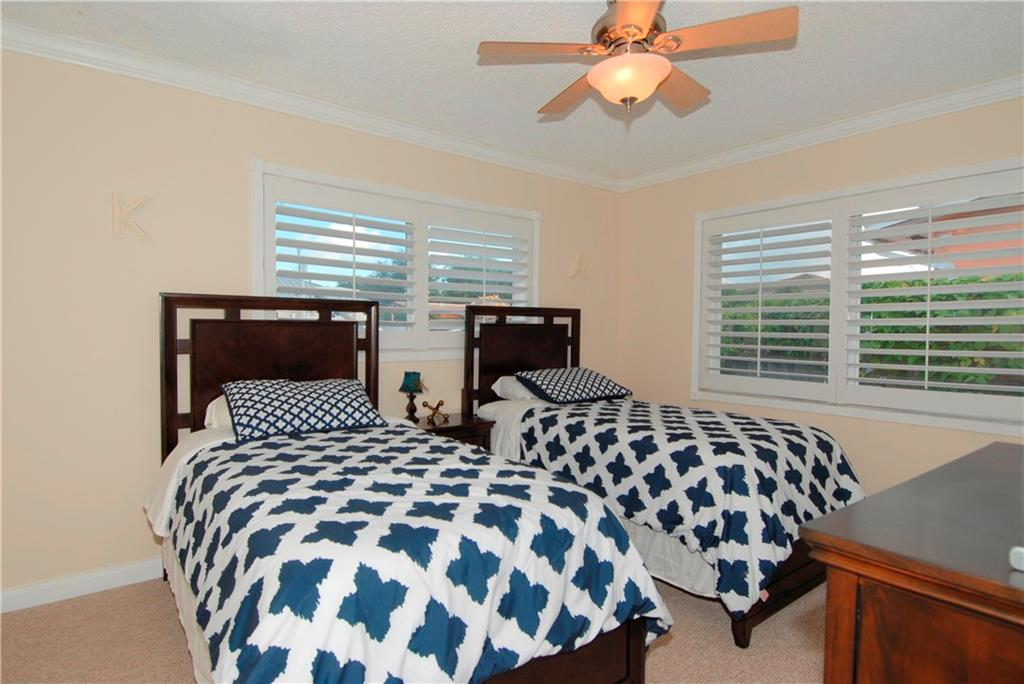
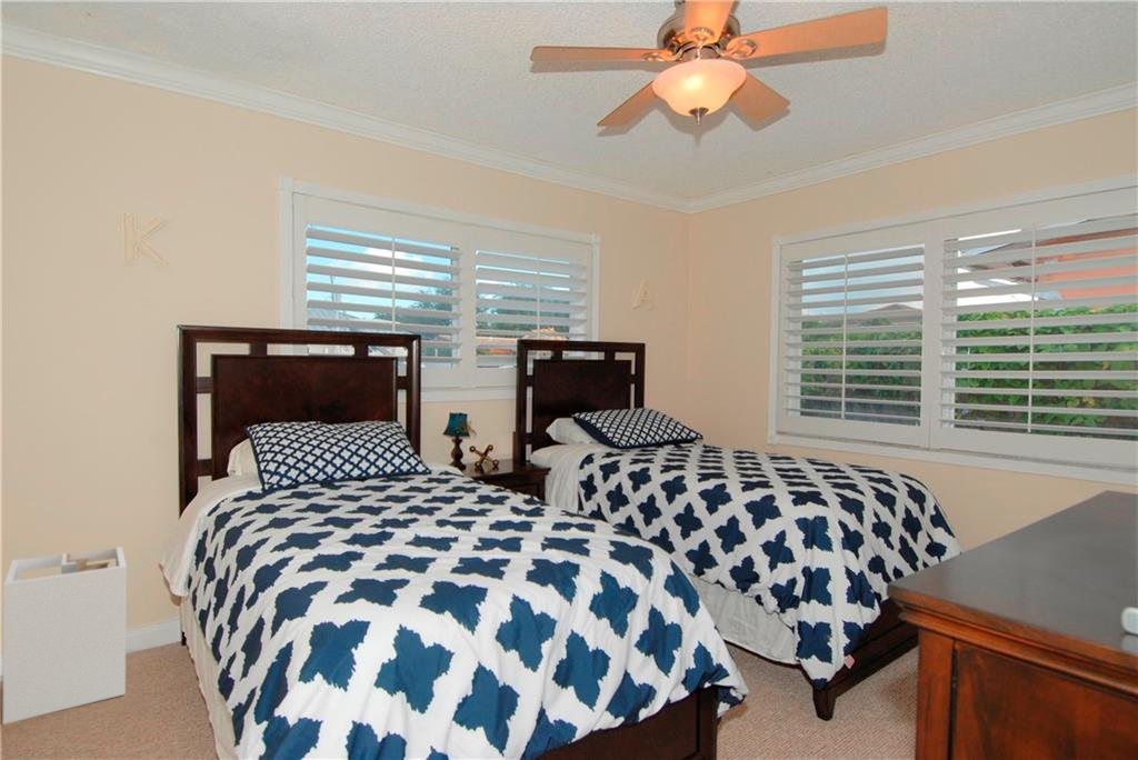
+ laundry hamper [2,546,128,726]
